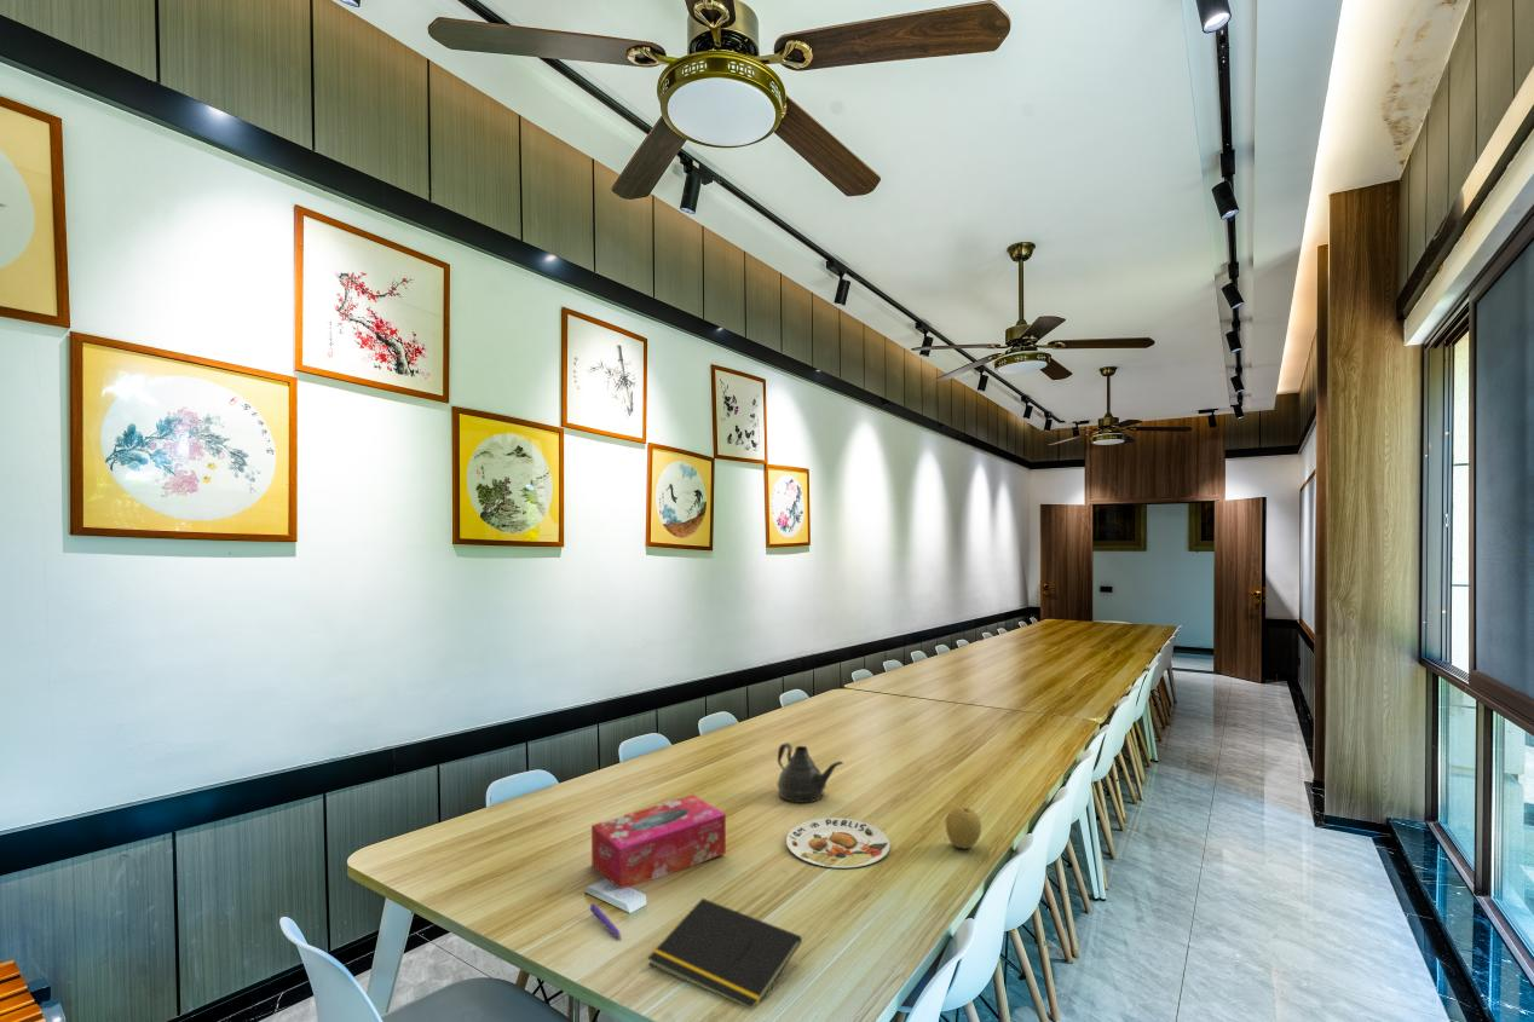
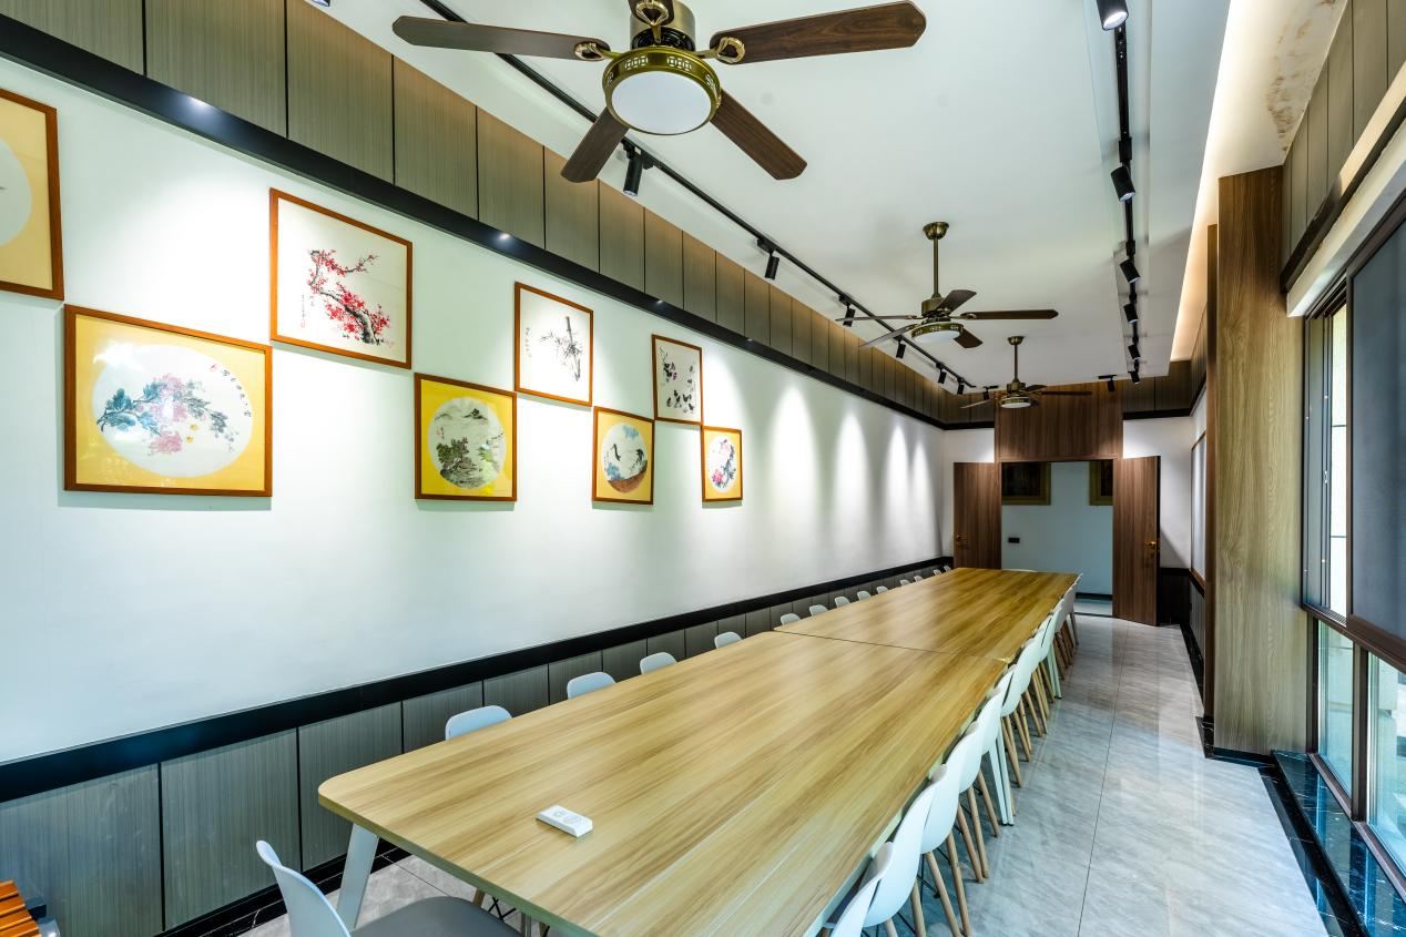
- plate [785,816,892,870]
- notepad [647,897,803,1010]
- tissue box [590,793,727,890]
- teapot [775,741,844,804]
- fruit [945,804,982,849]
- pen [589,902,622,940]
